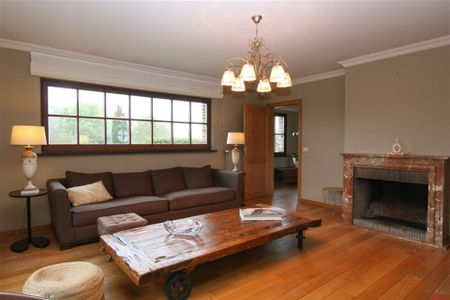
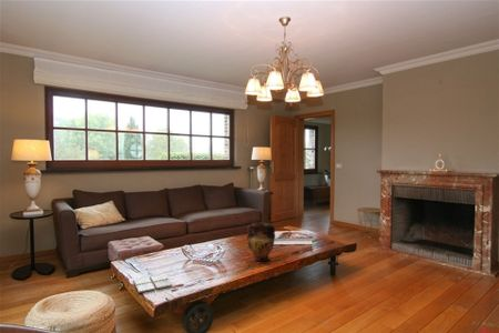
+ vase [246,221,276,262]
+ drink coaster [132,273,174,294]
